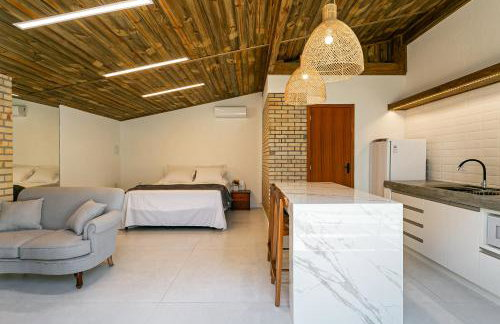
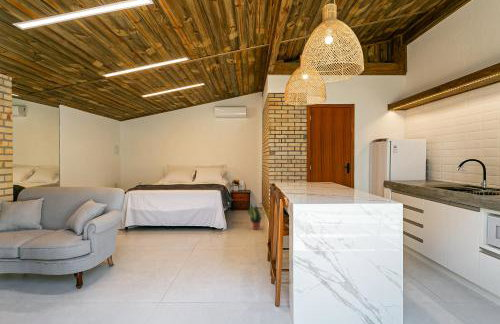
+ potted plant [247,201,266,231]
